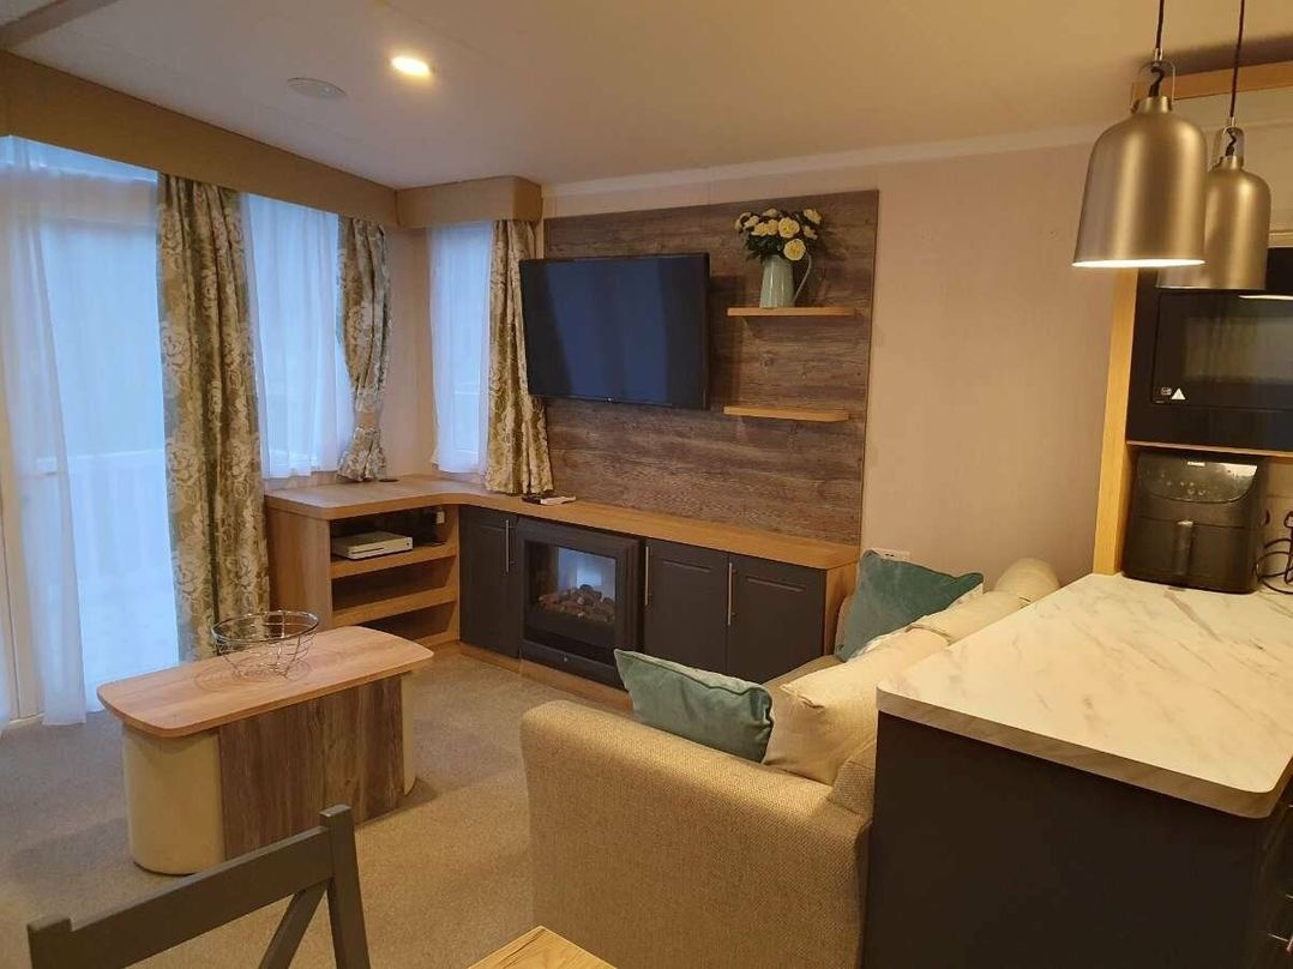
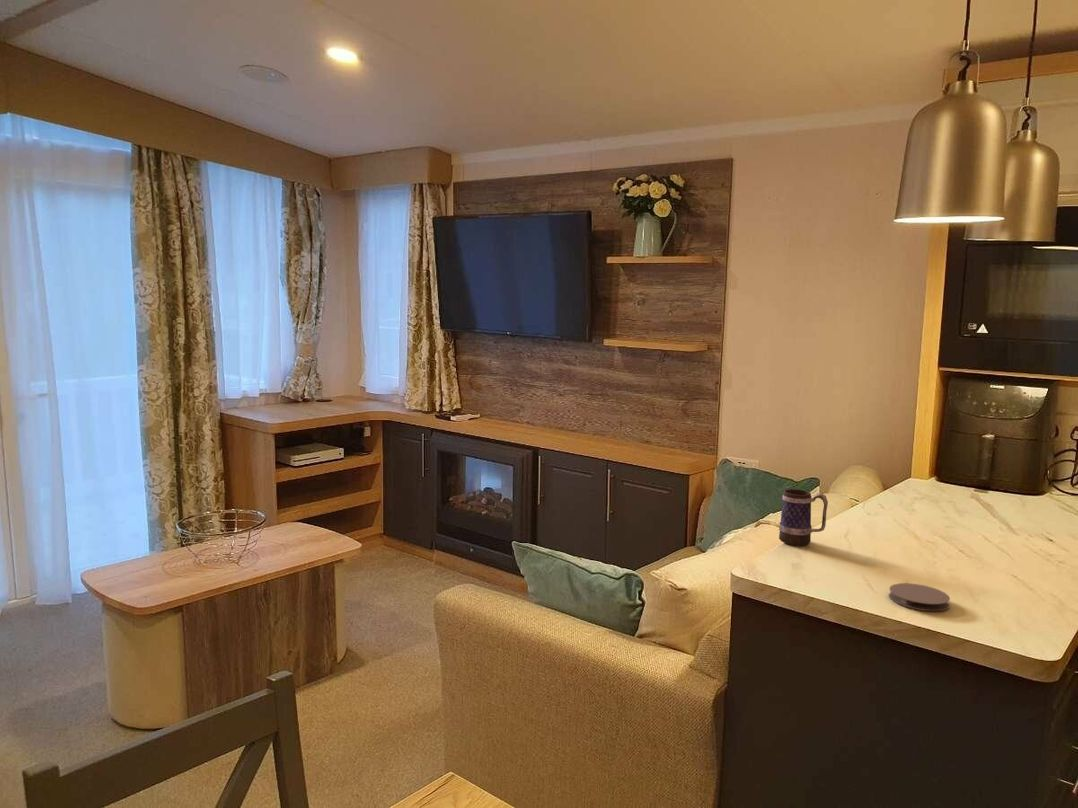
+ coaster [888,582,951,612]
+ mug [778,488,829,546]
